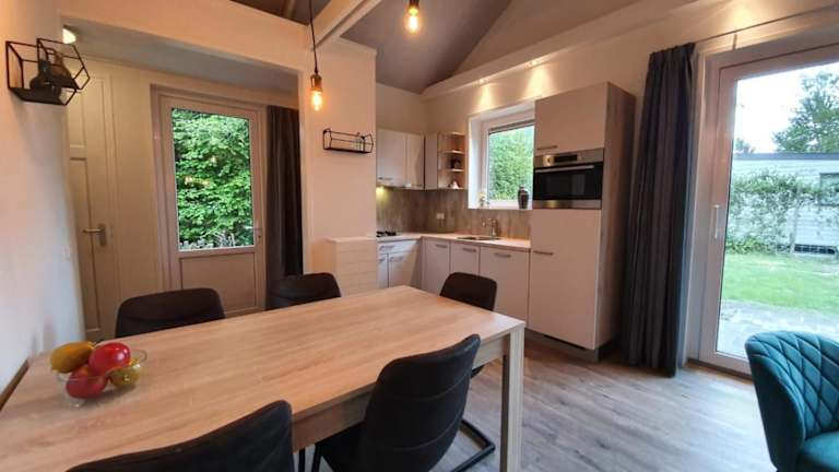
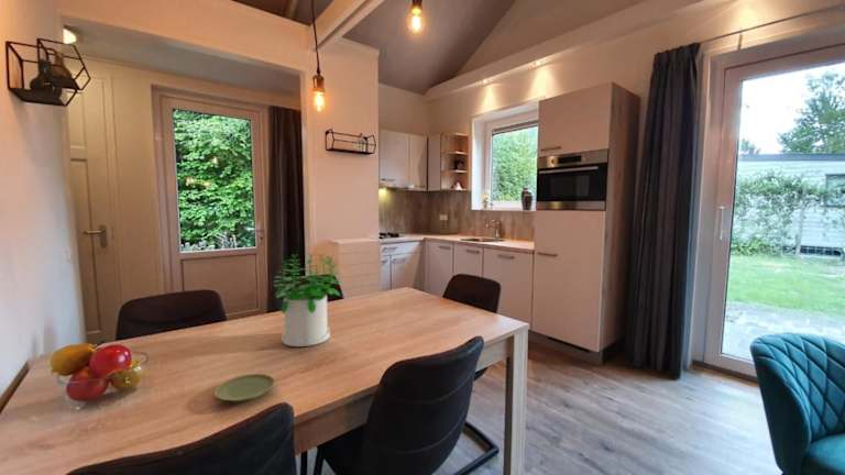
+ potted plant [272,252,341,347]
+ plate [213,373,276,402]
